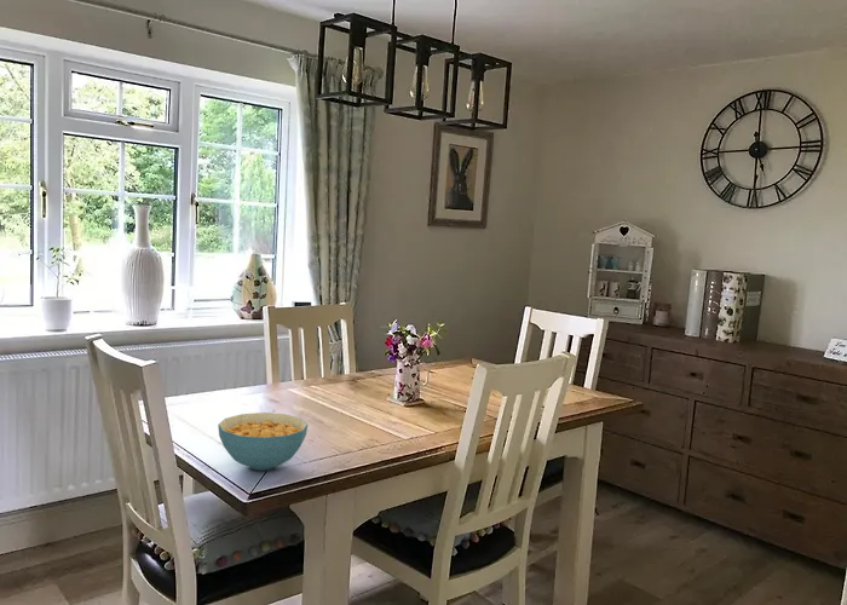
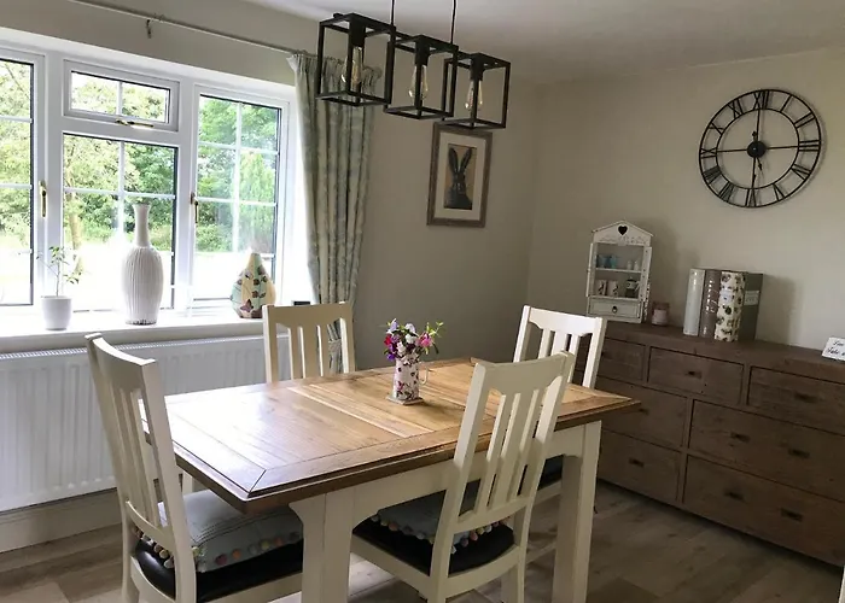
- cereal bowl [217,411,309,472]
